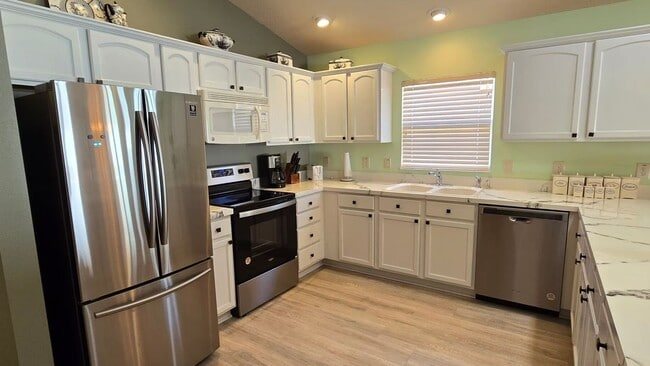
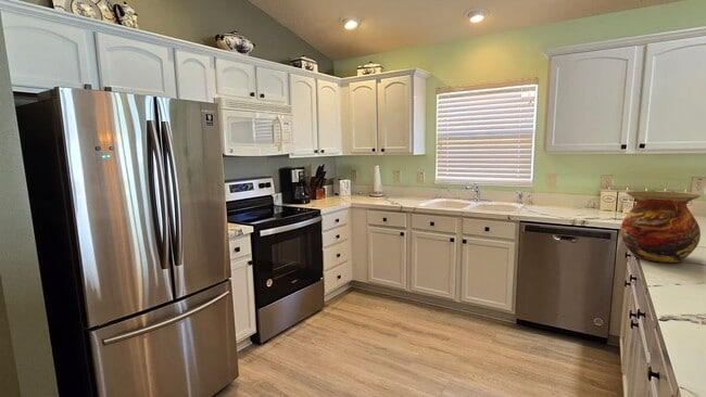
+ vase [619,190,702,264]
